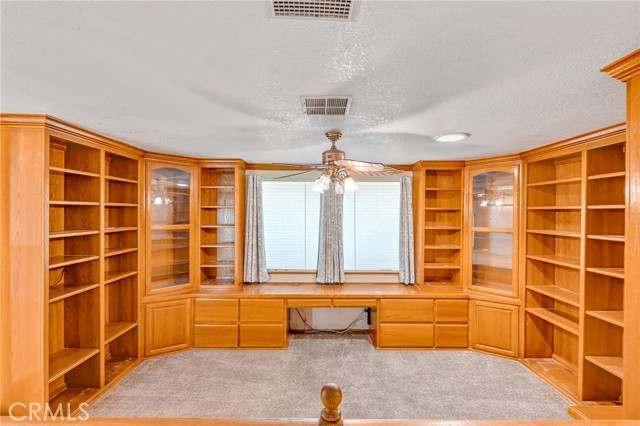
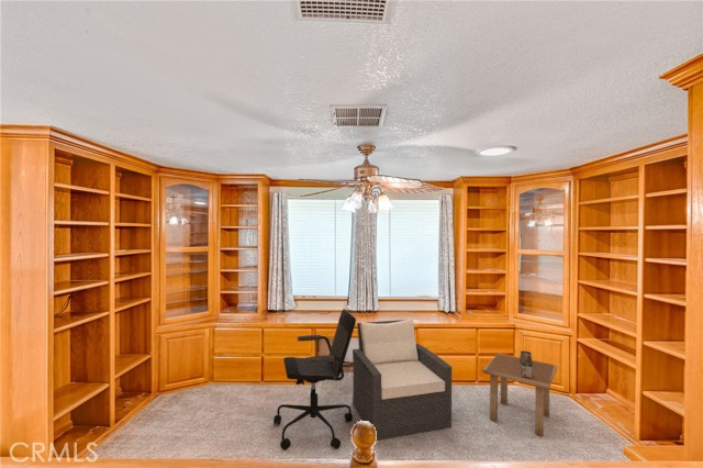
+ side table [481,349,558,437]
+ office chair [272,308,357,452]
+ armchair [352,317,453,441]
